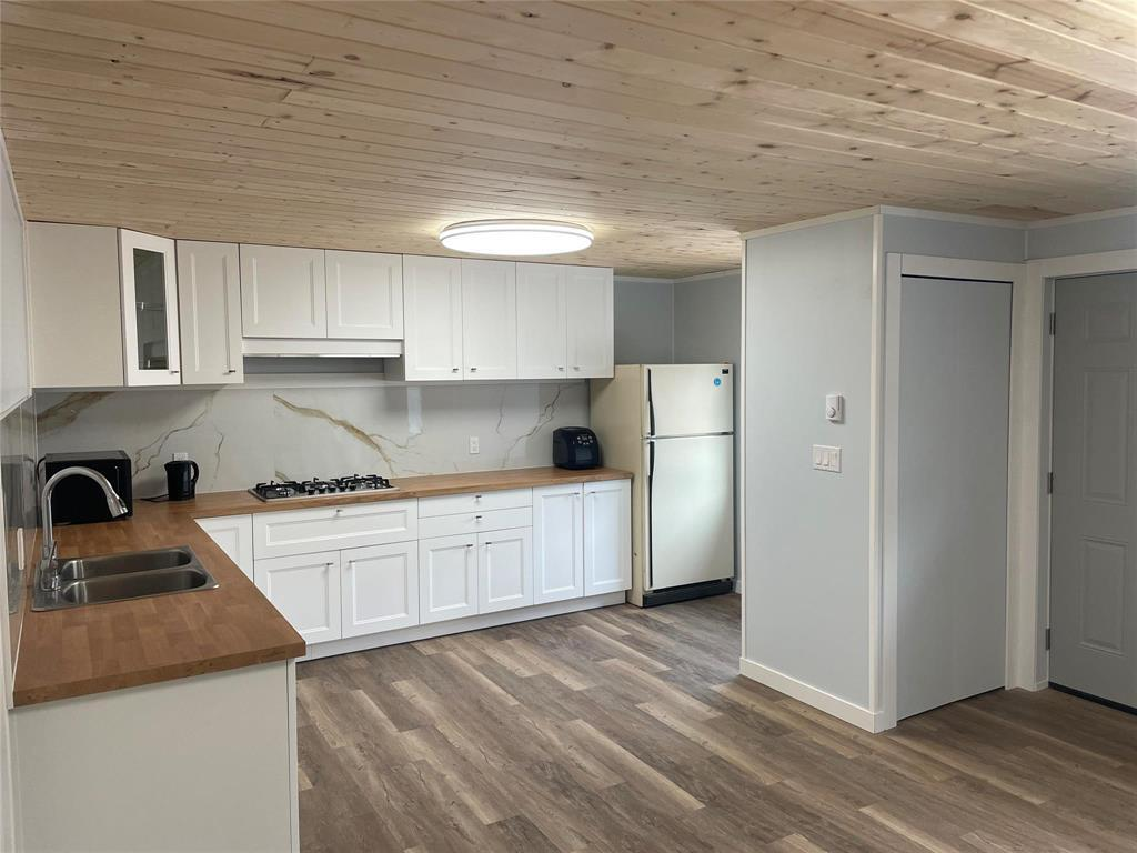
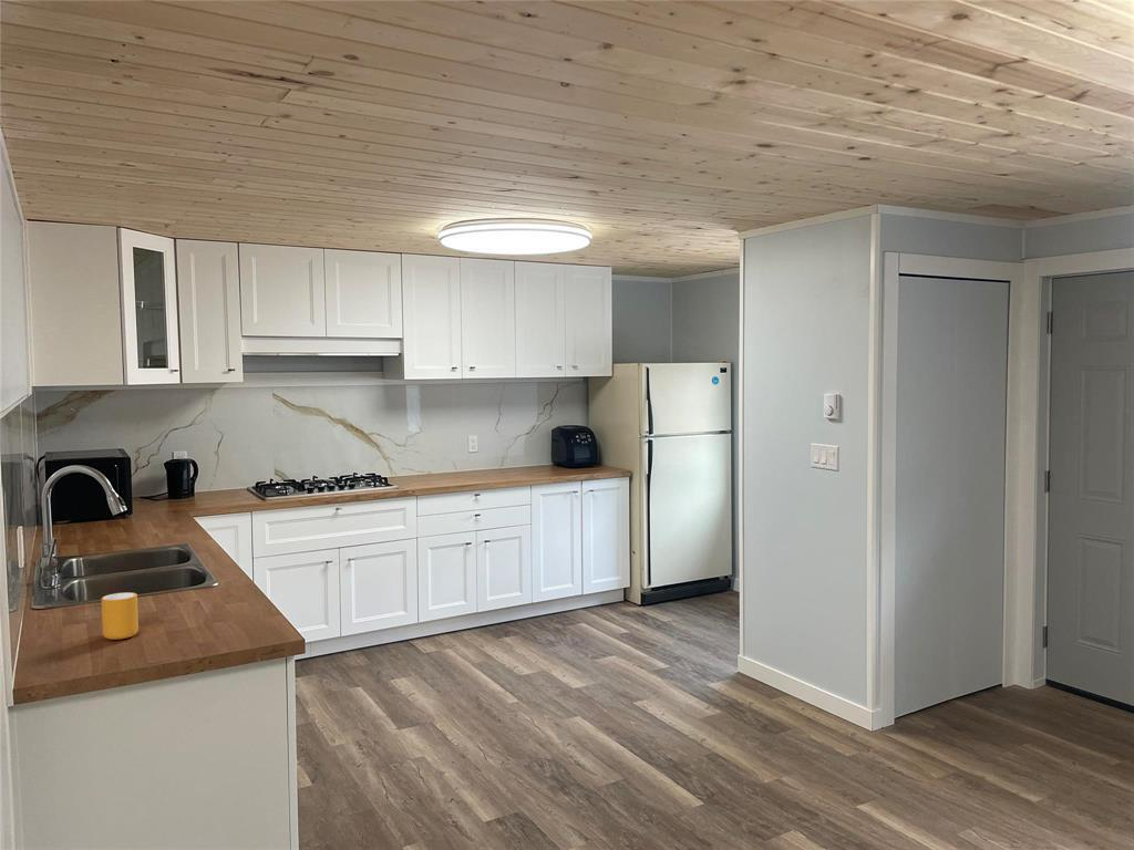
+ mug [101,591,140,641]
